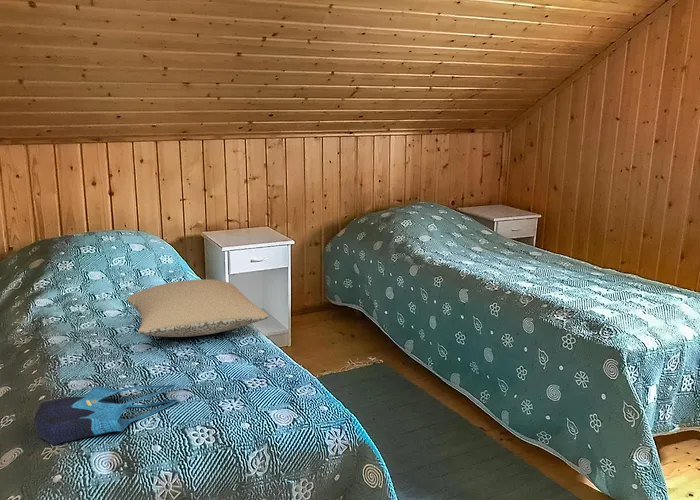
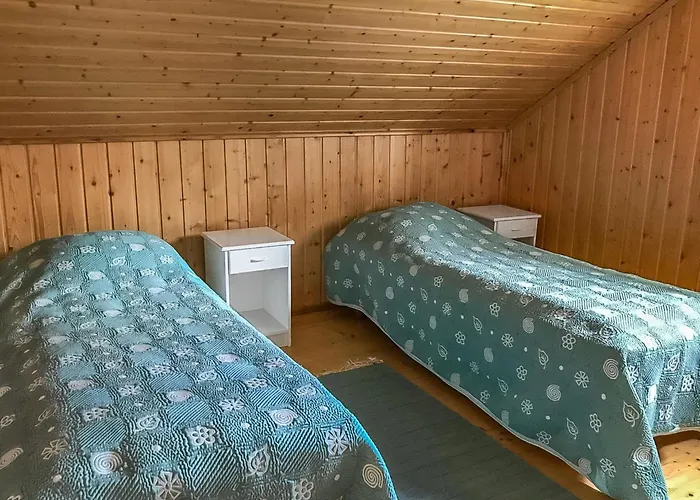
- tote bag [33,384,179,446]
- pillow [126,278,269,338]
